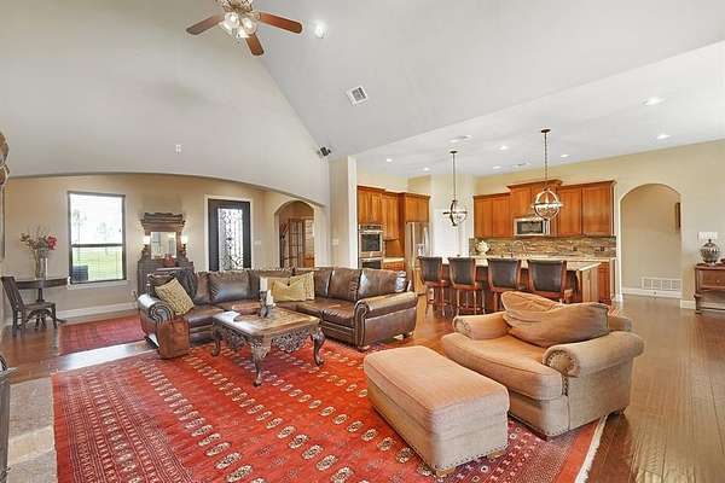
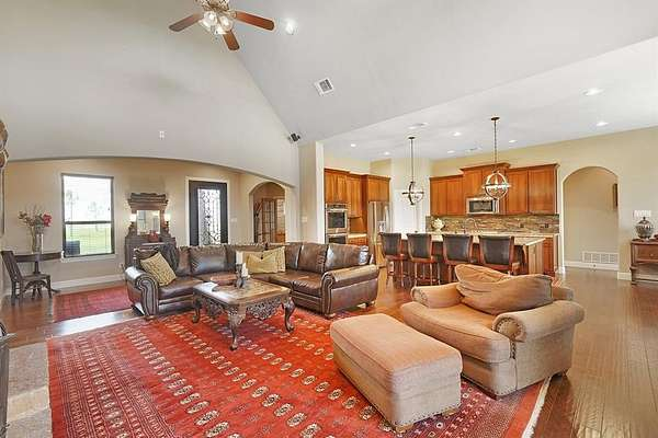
- backpack [155,315,192,360]
